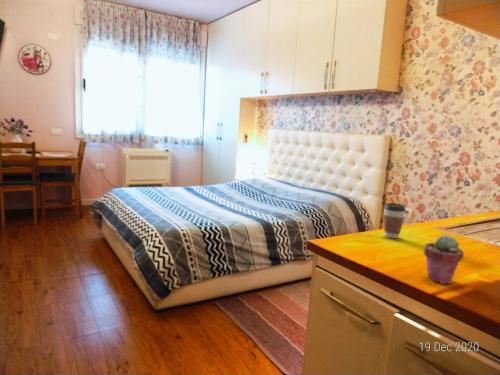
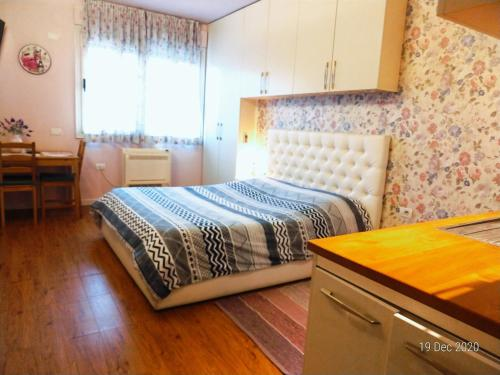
- coffee cup [383,202,407,239]
- potted succulent [423,234,465,285]
